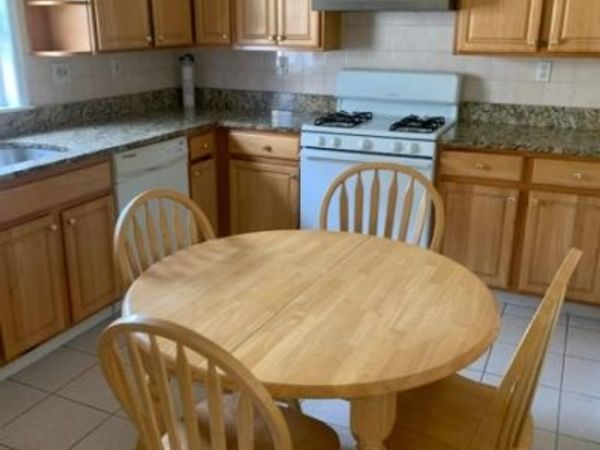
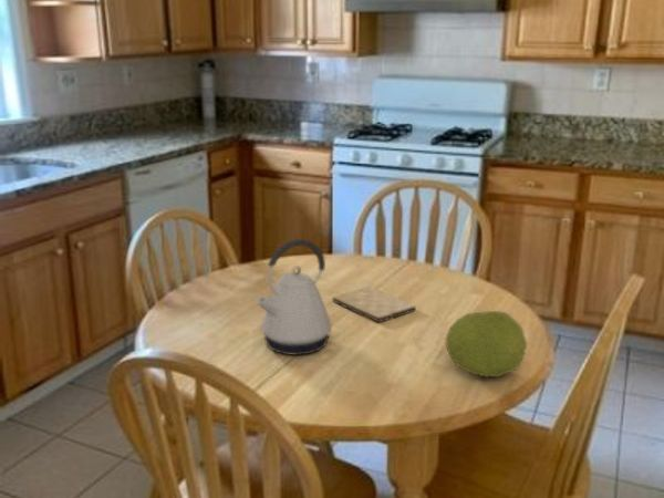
+ cutting board [332,286,416,323]
+ kettle [256,238,333,356]
+ fruit [444,310,528,378]
